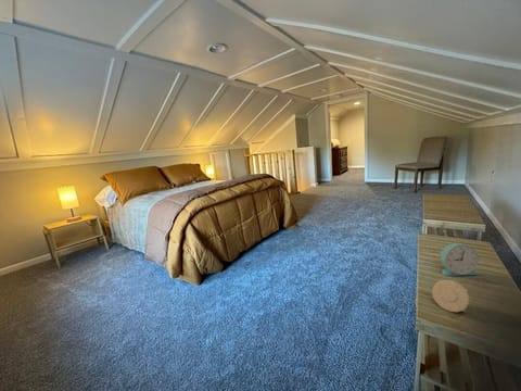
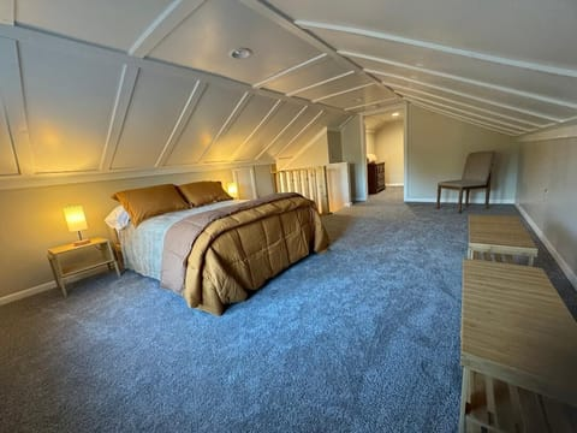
- alarm clock [440,242,480,277]
- cup [431,279,470,313]
